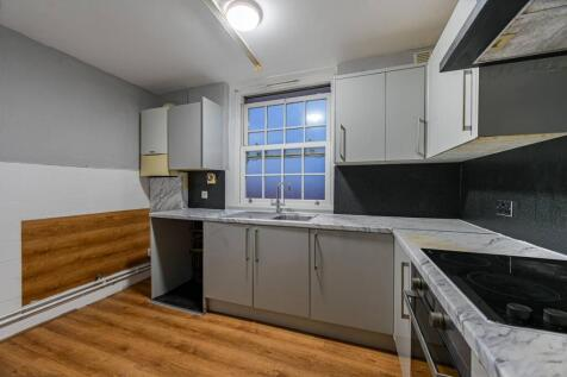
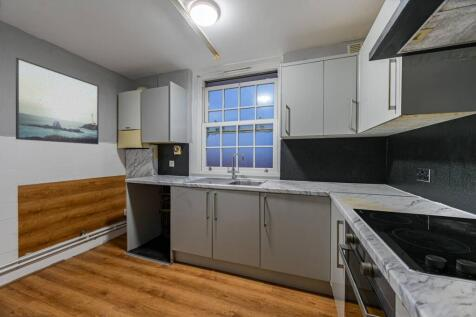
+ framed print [15,57,100,145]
